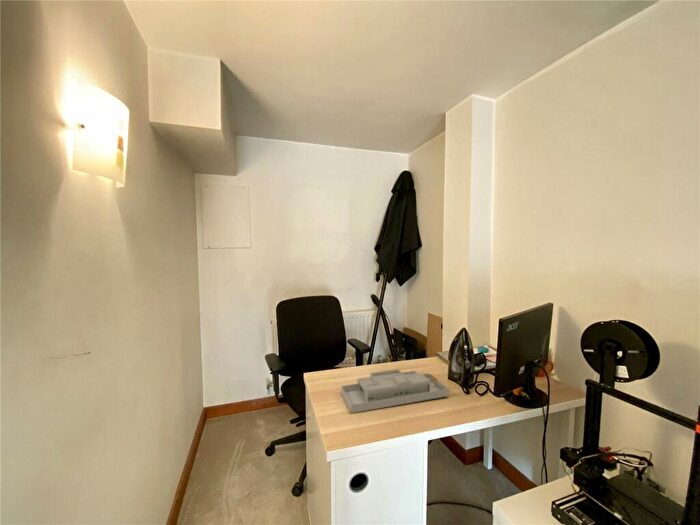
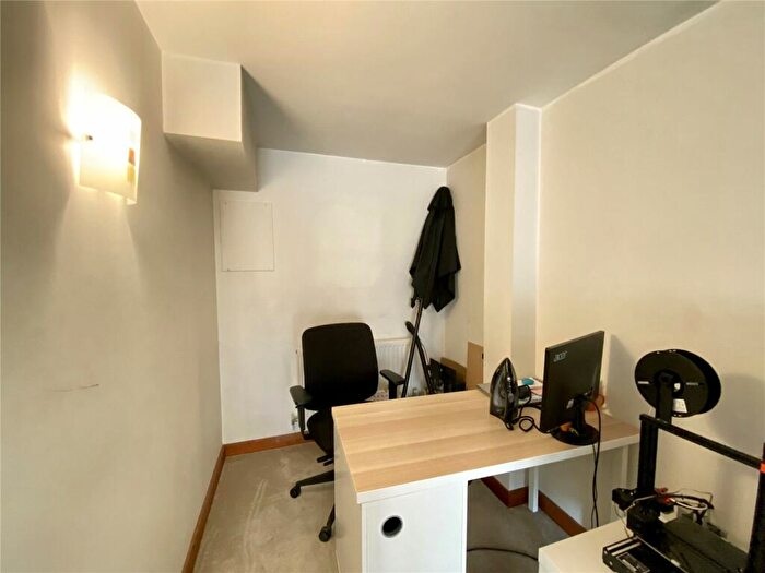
- desk organizer [340,368,450,414]
